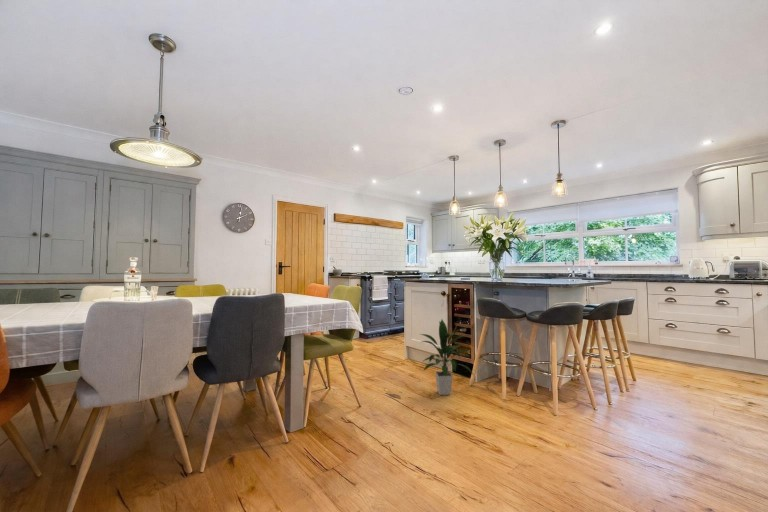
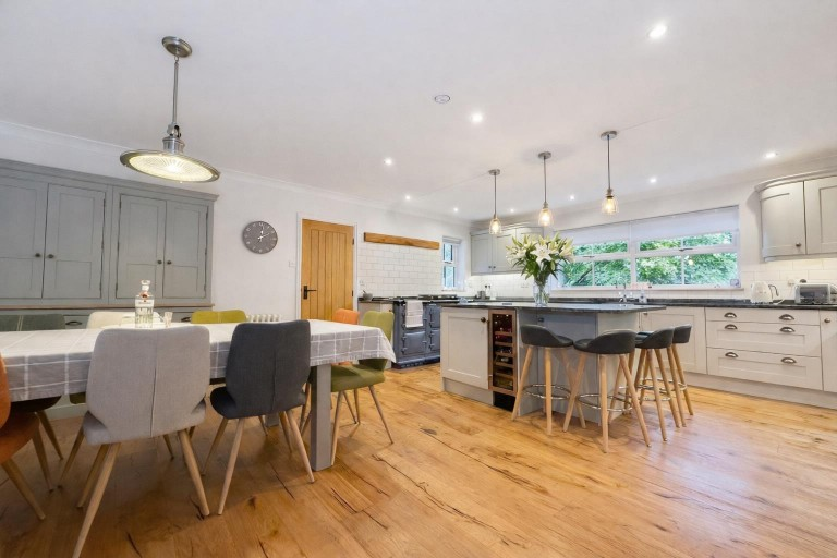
- indoor plant [420,319,476,396]
